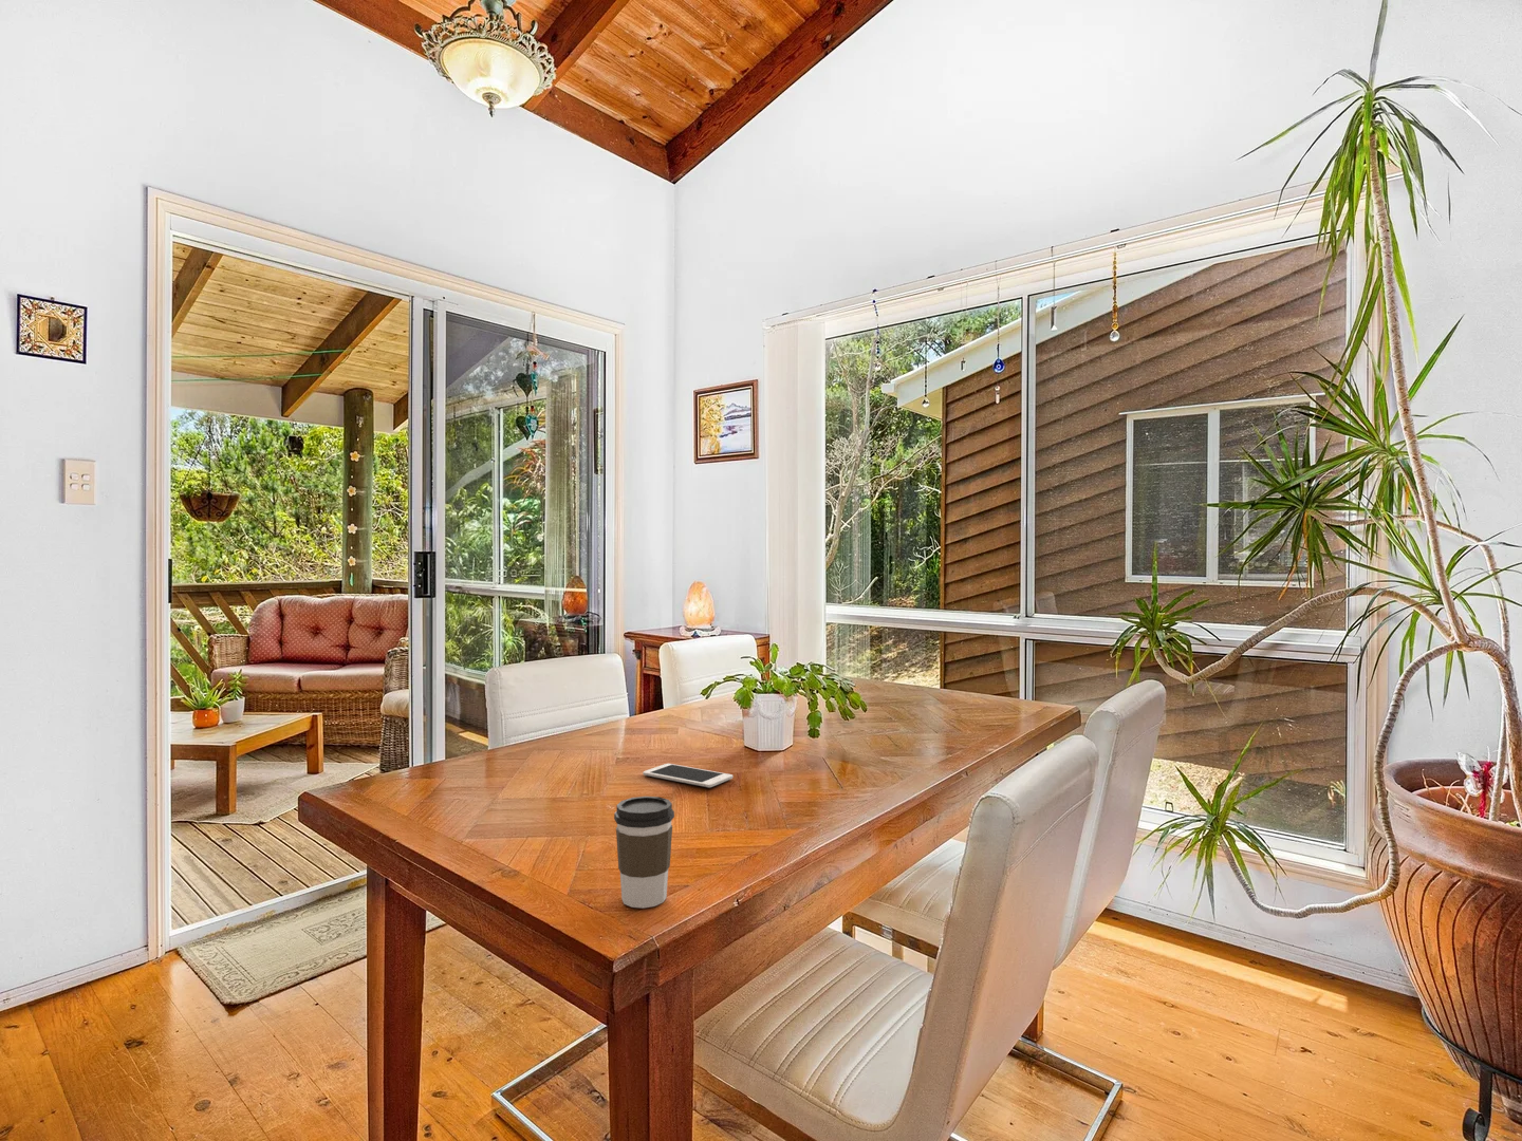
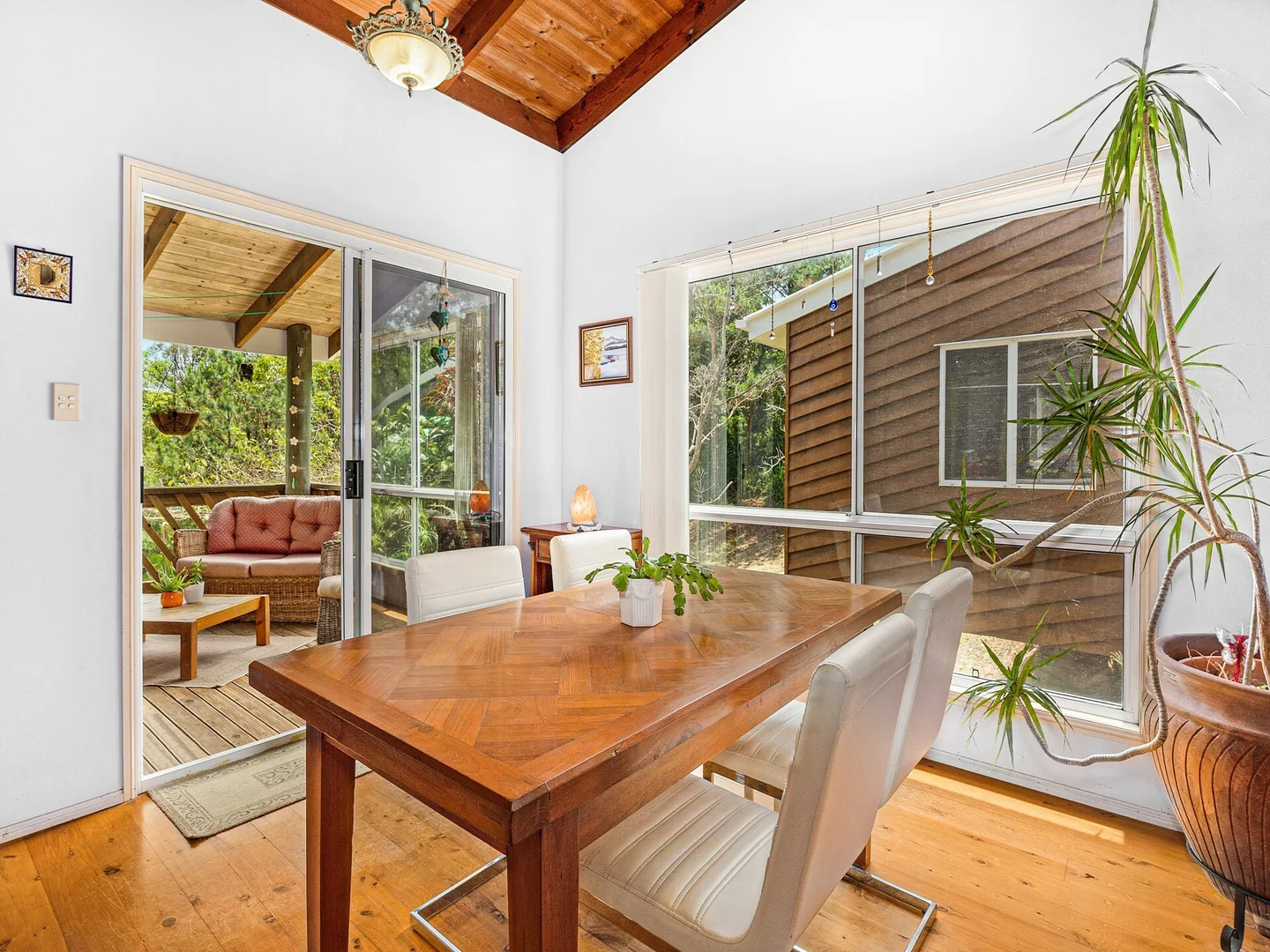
- coffee cup [614,796,676,908]
- cell phone [641,762,733,789]
